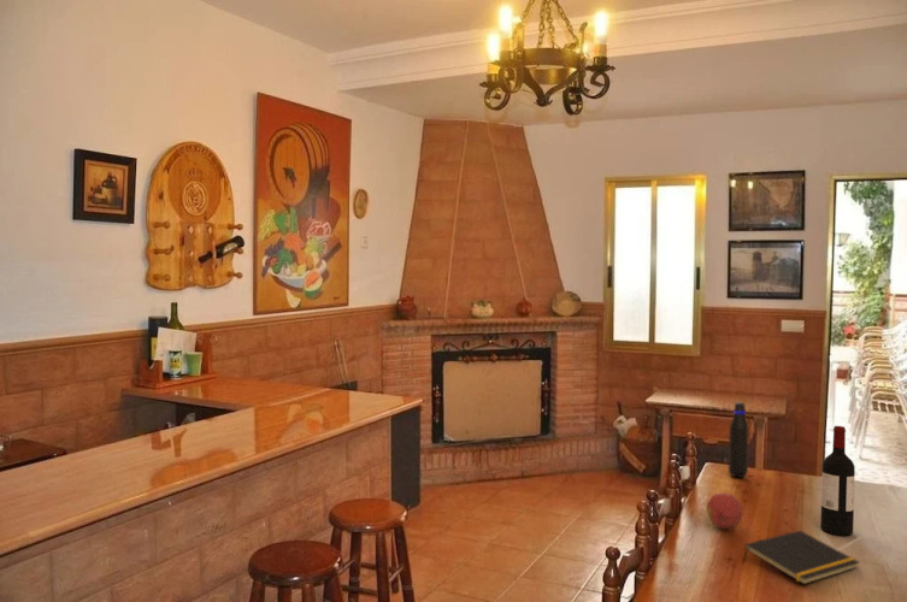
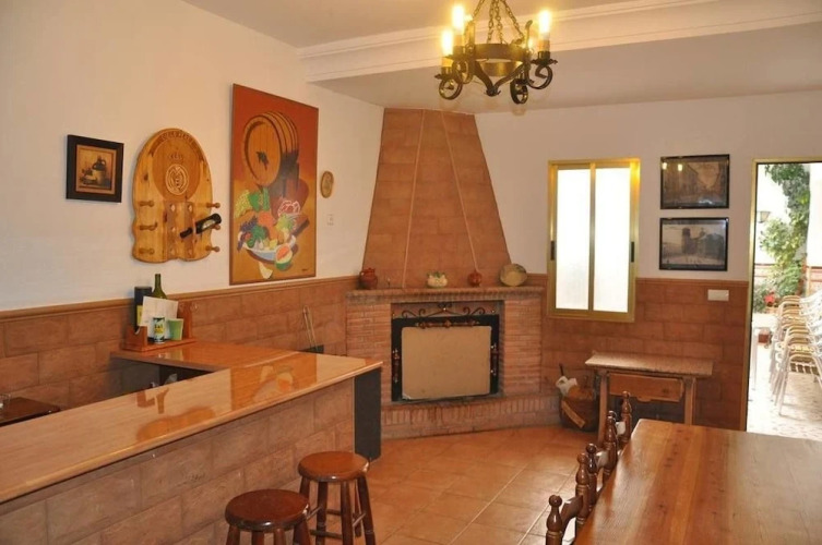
- wine bottle [819,425,856,537]
- notepad [742,530,861,585]
- water bottle [728,401,750,479]
- fruit [706,492,743,530]
